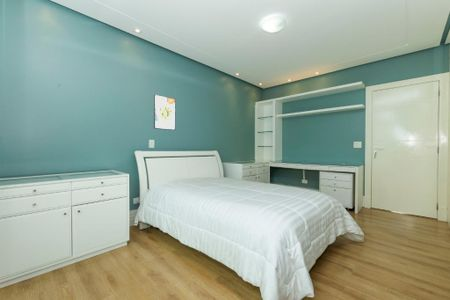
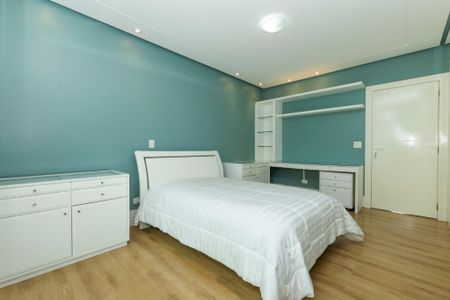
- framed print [153,93,176,131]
